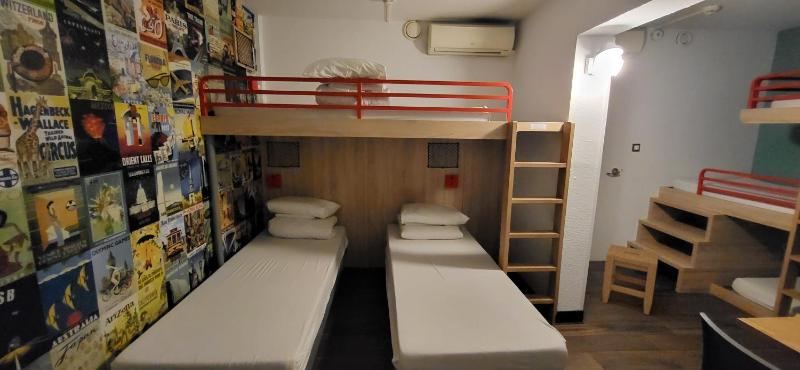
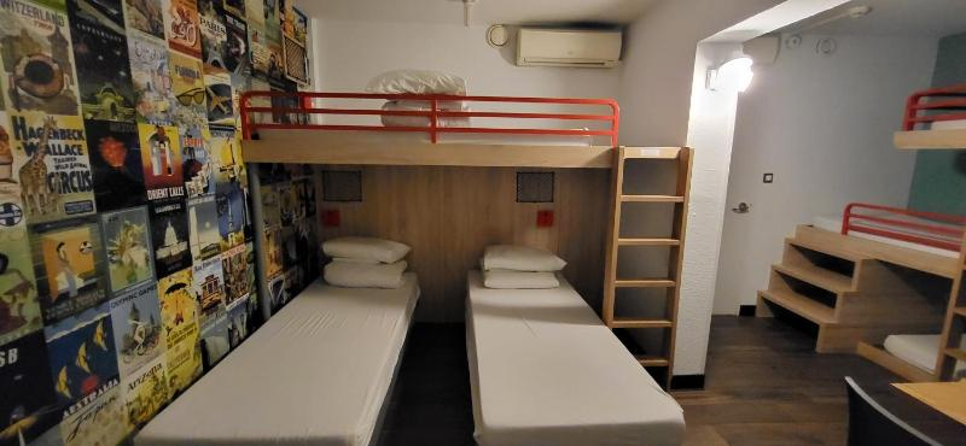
- stool [602,243,659,316]
